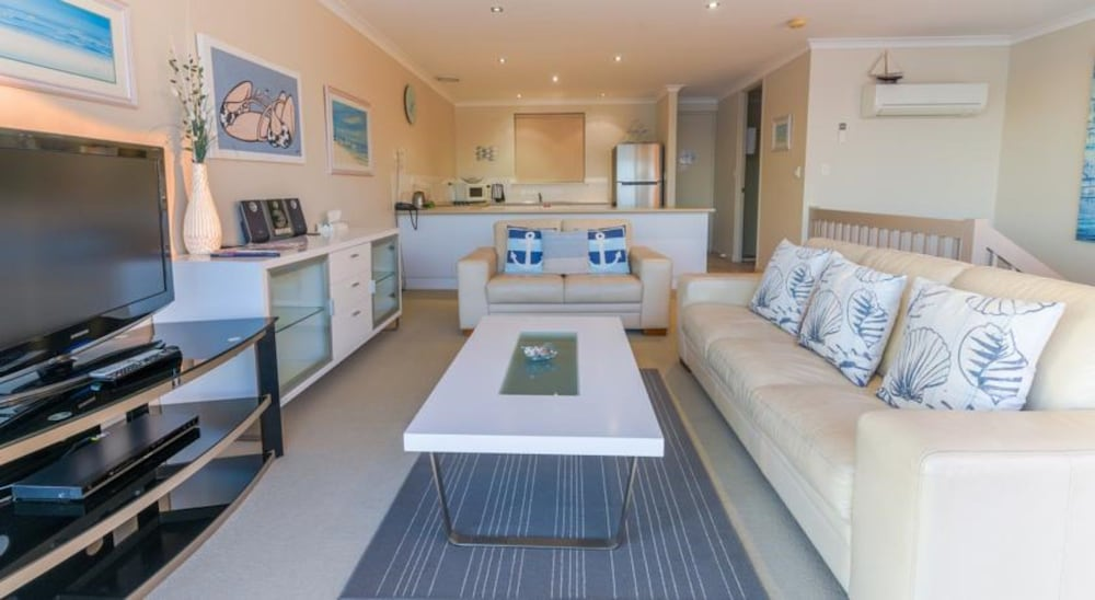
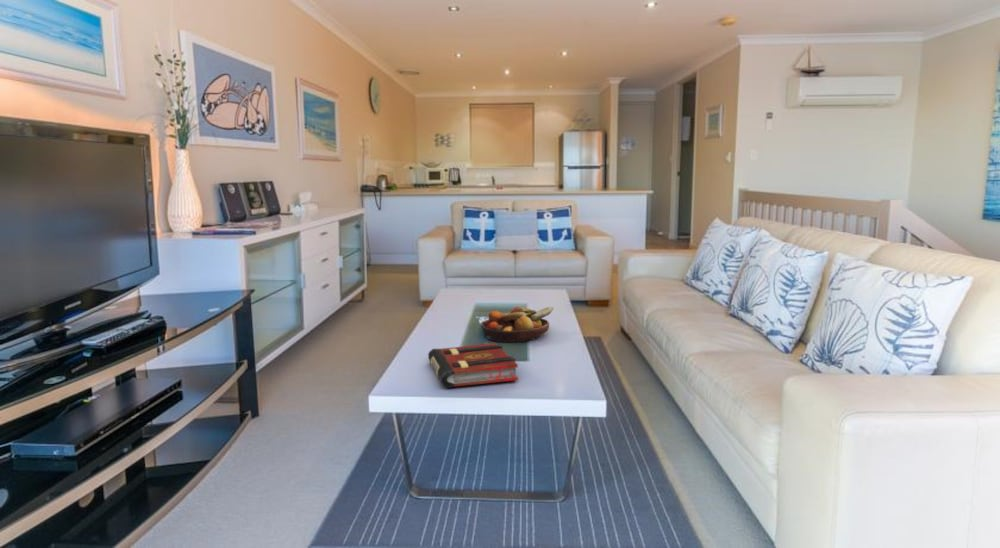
+ book [427,342,519,389]
+ fruit bowl [480,306,554,343]
